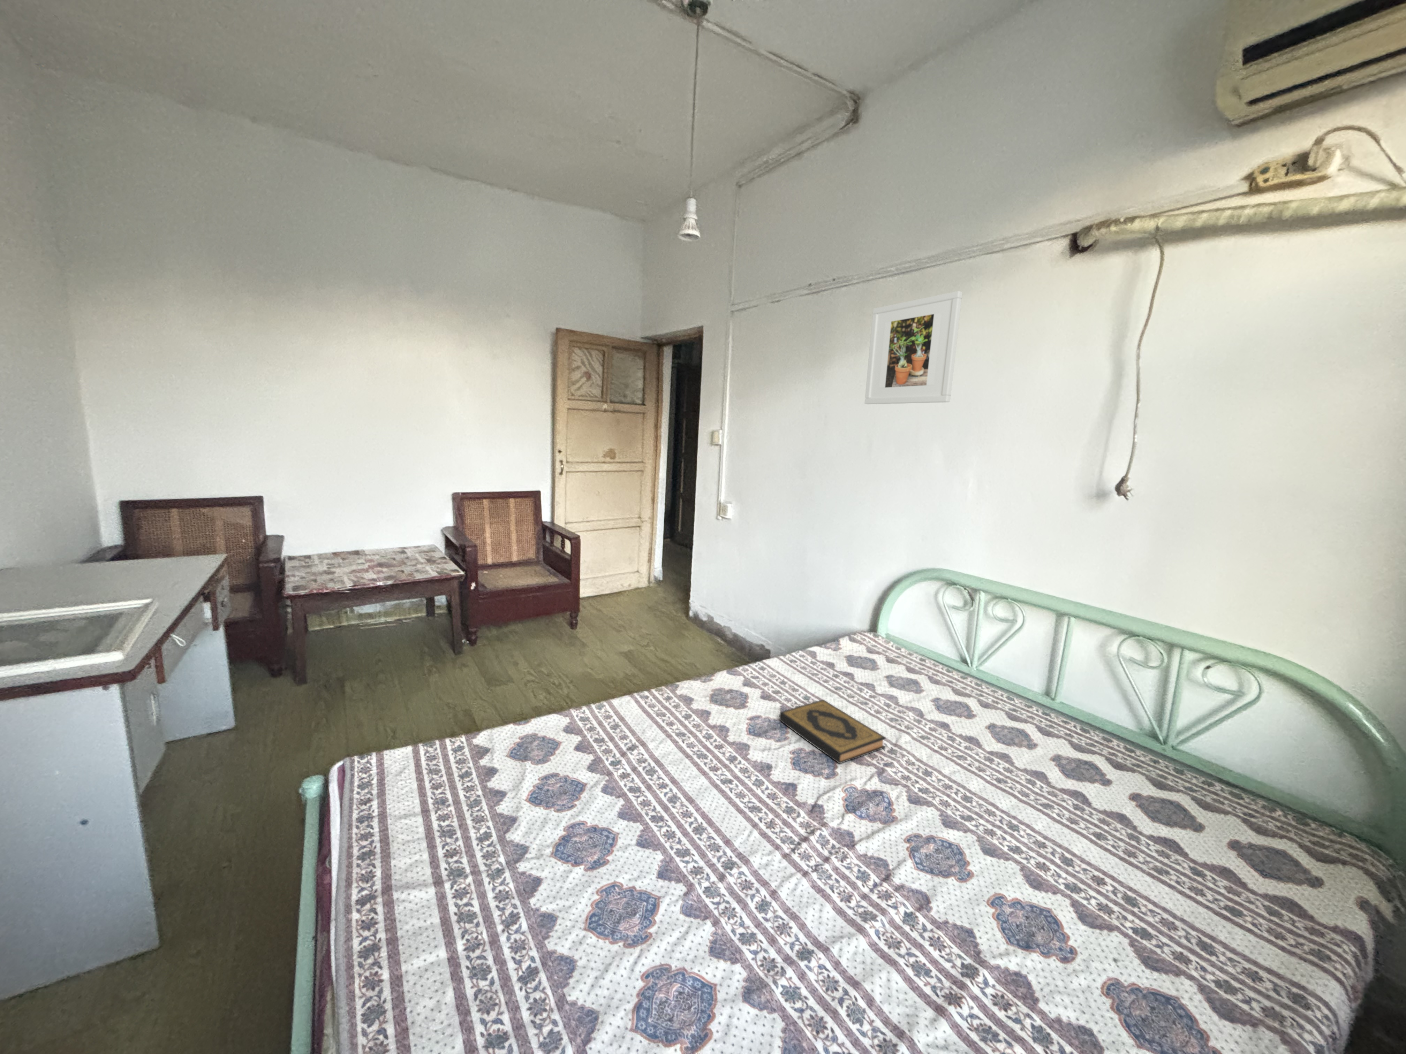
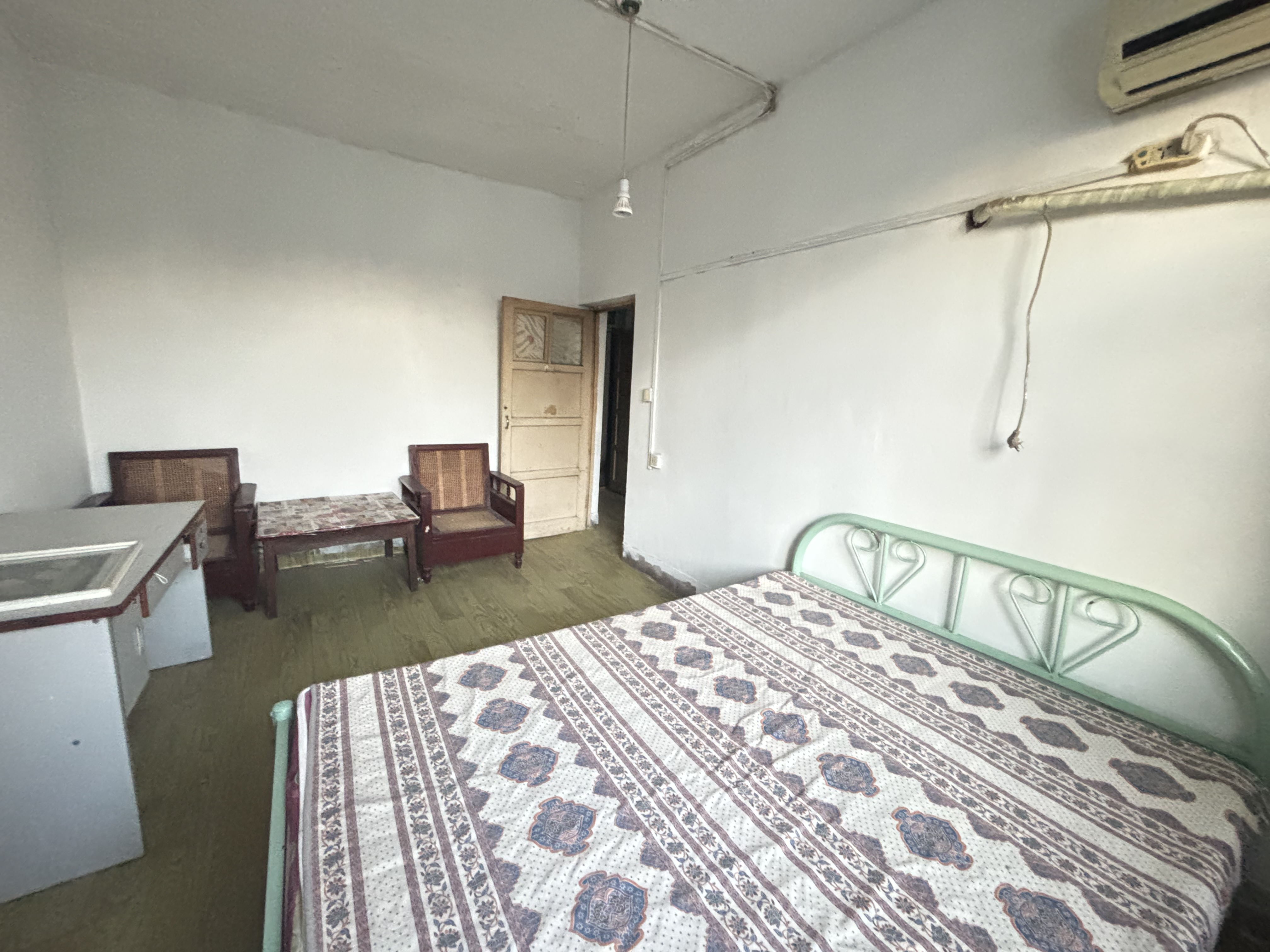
- hardback book [778,700,887,764]
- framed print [865,291,963,405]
